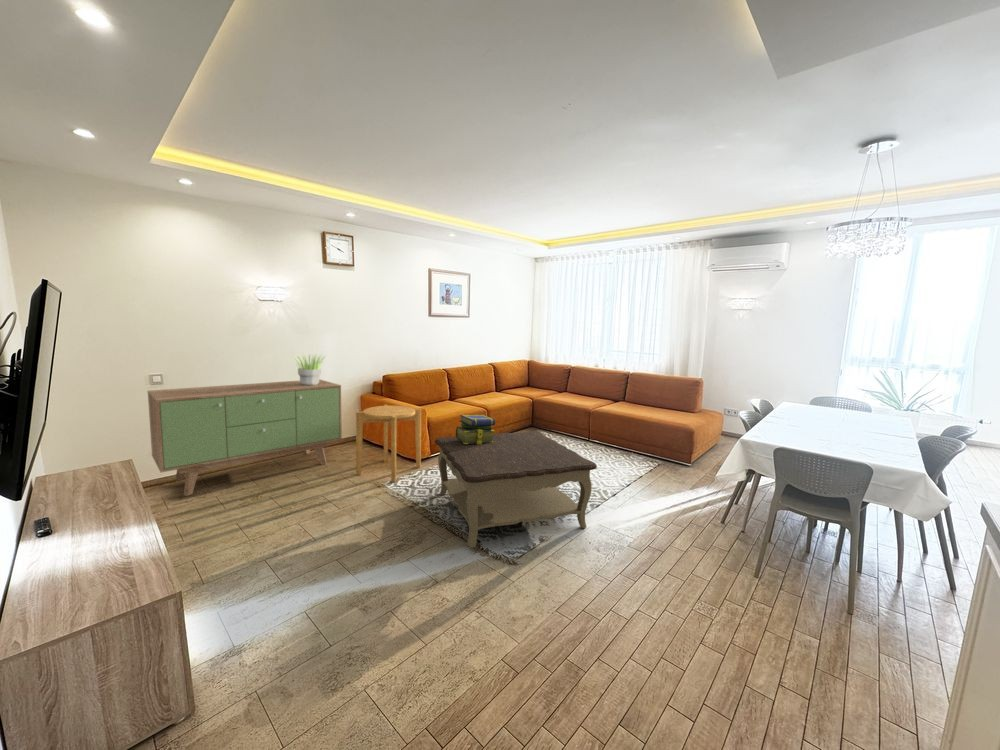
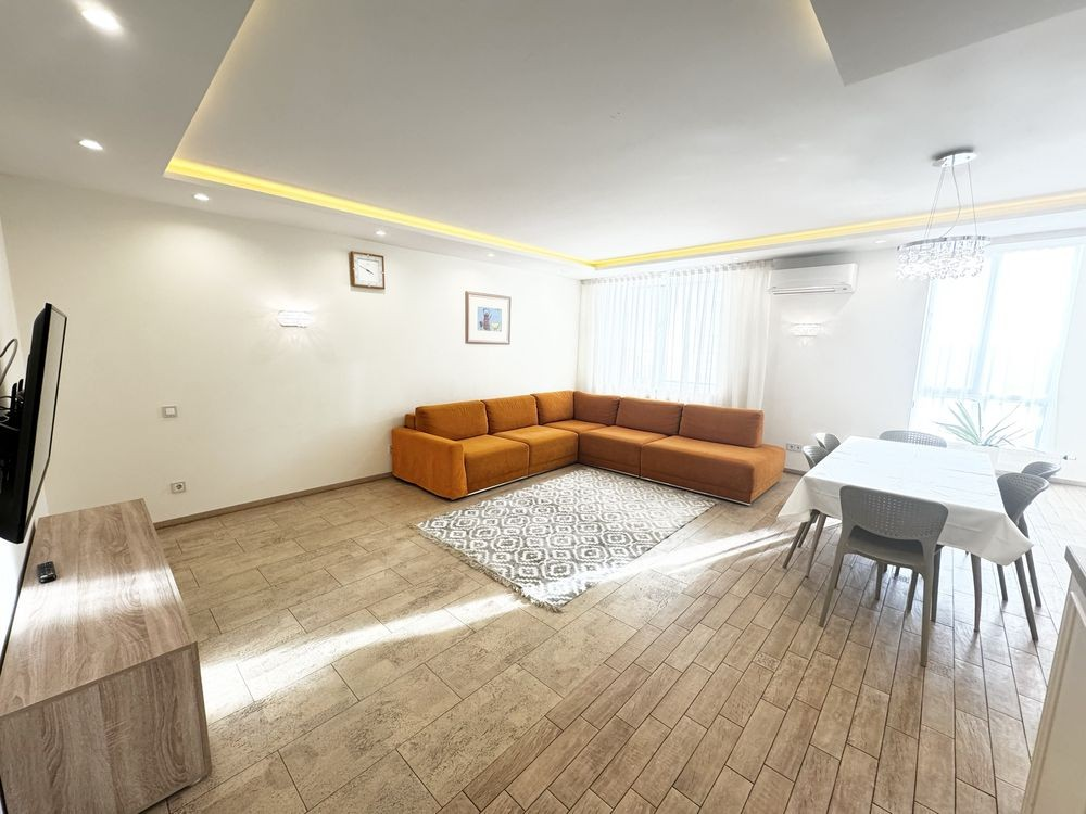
- potted plant [293,353,328,385]
- sideboard [147,378,343,497]
- coffee table [434,430,598,548]
- stack of books [455,414,496,444]
- side table [355,404,422,483]
